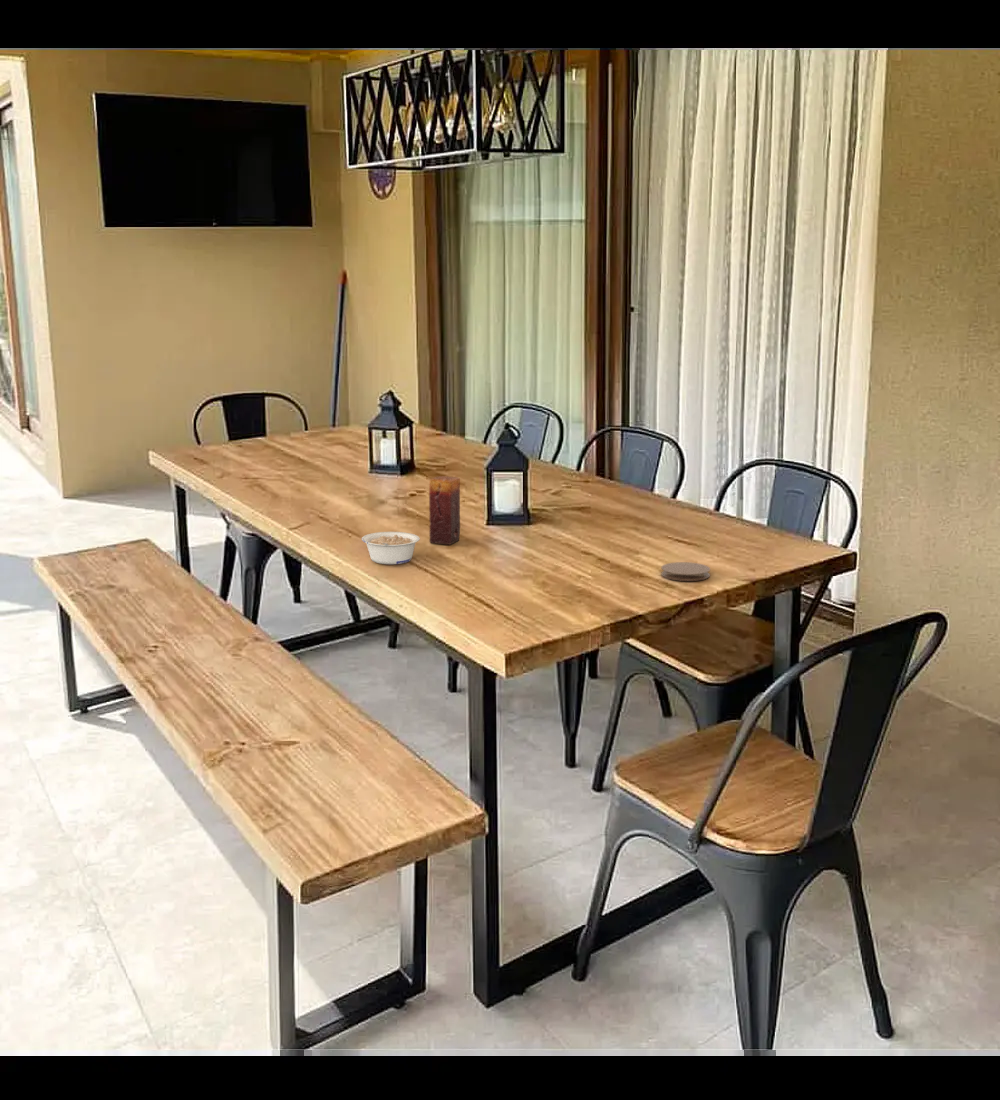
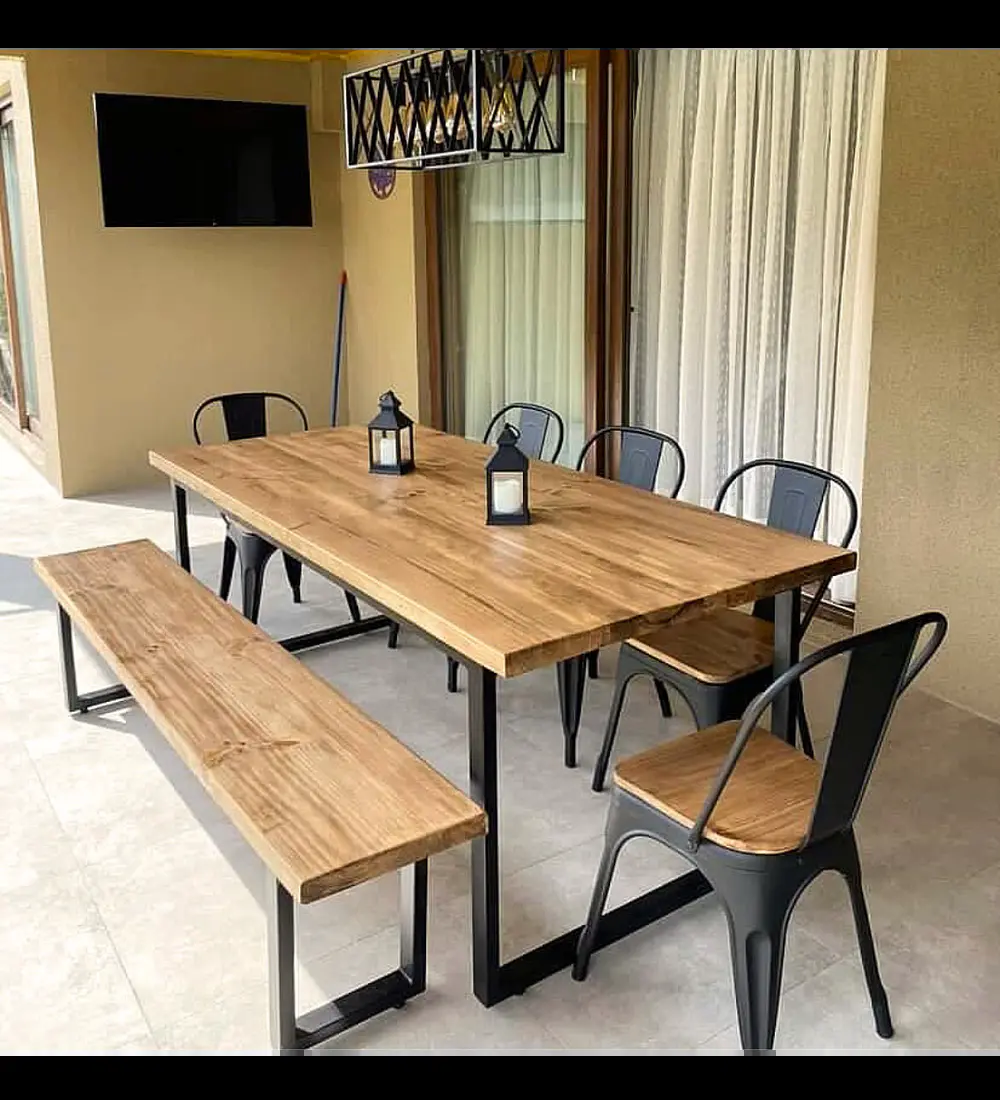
- legume [361,531,421,565]
- candle [428,475,461,546]
- coaster [660,561,711,582]
